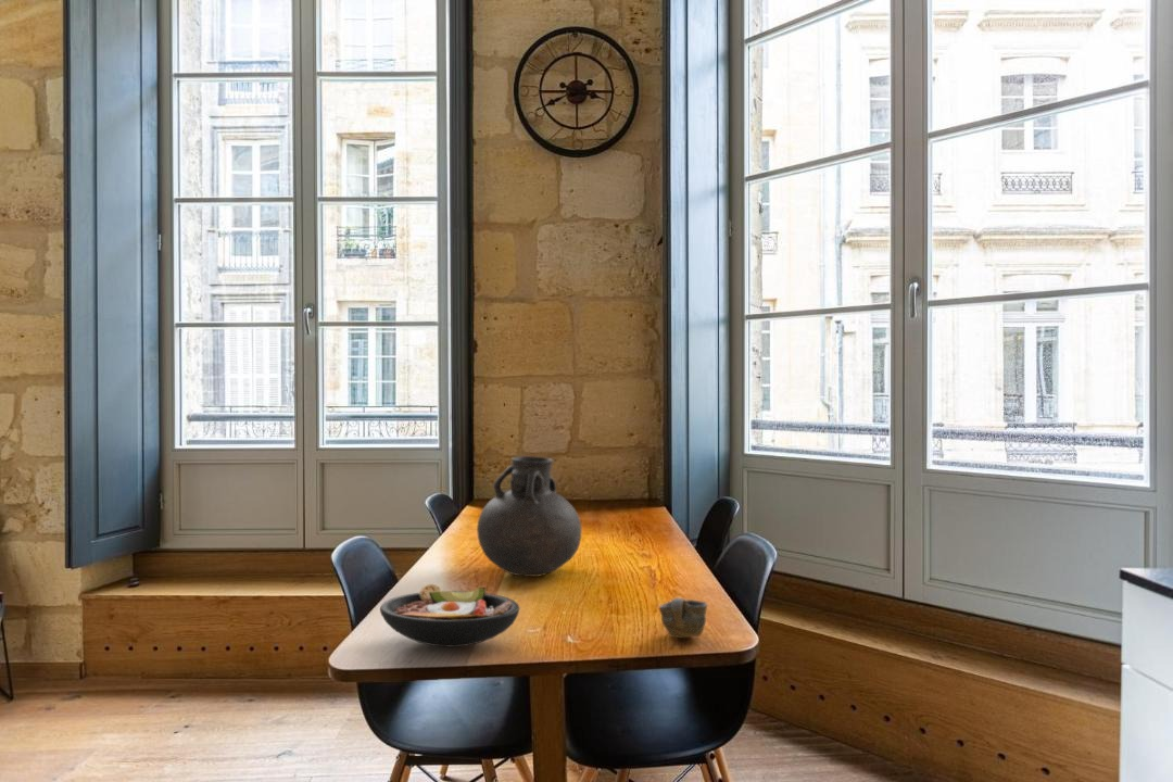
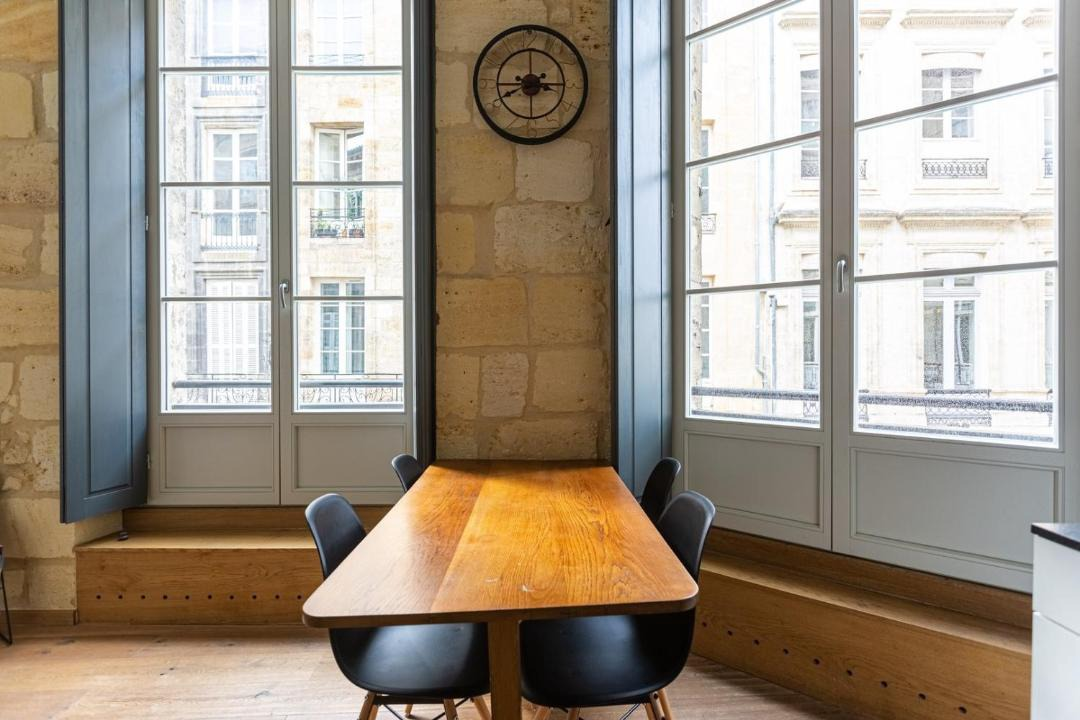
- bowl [379,583,521,648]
- cup [657,597,708,639]
- vase [476,455,582,578]
